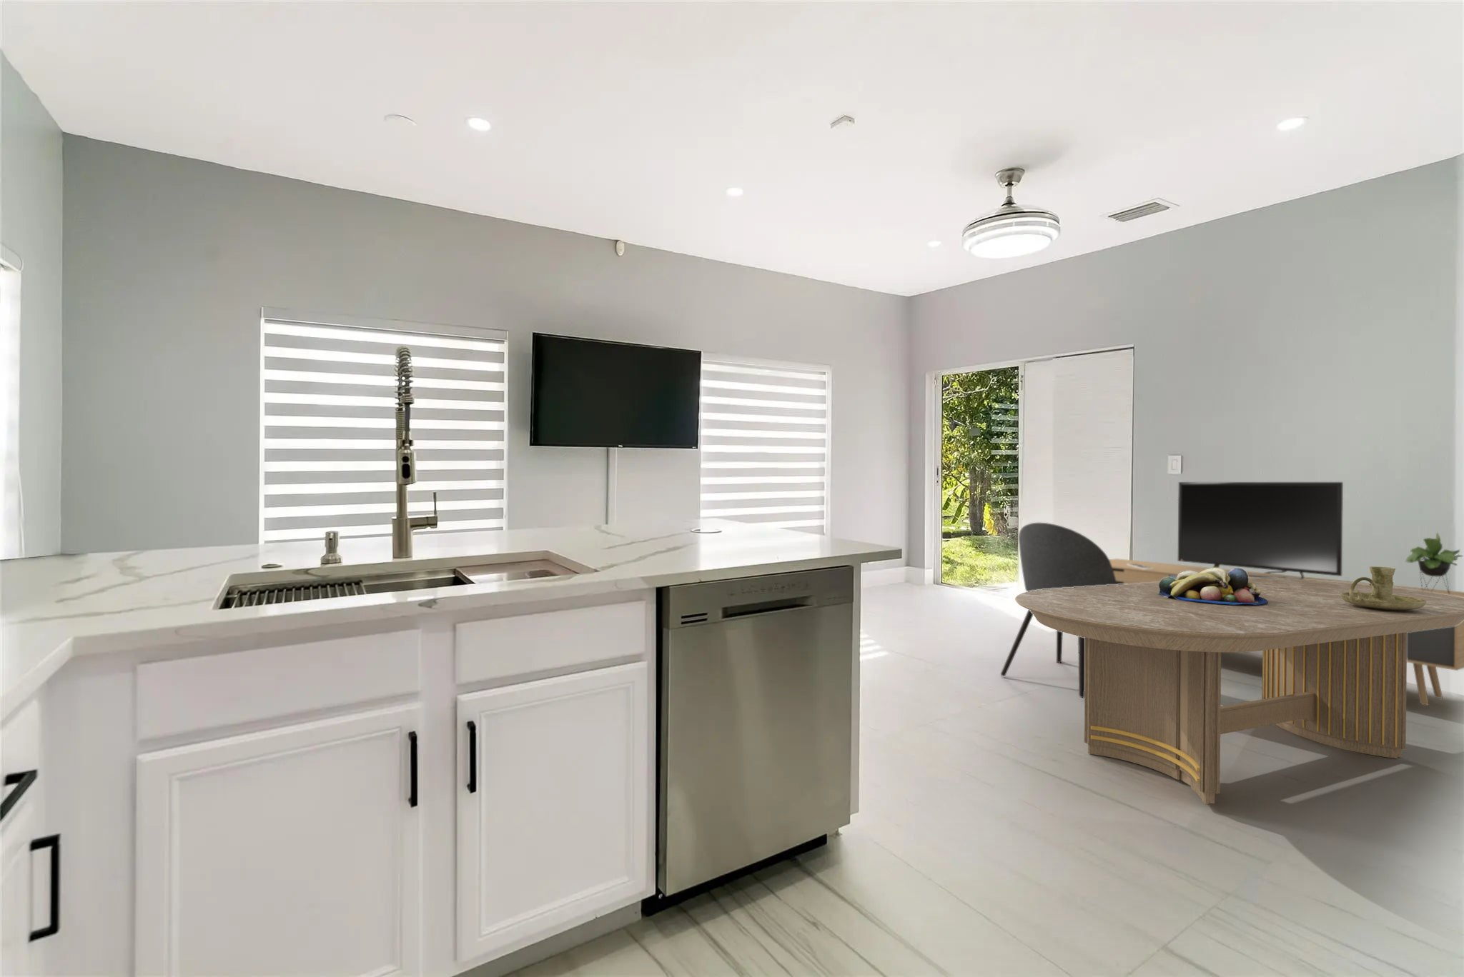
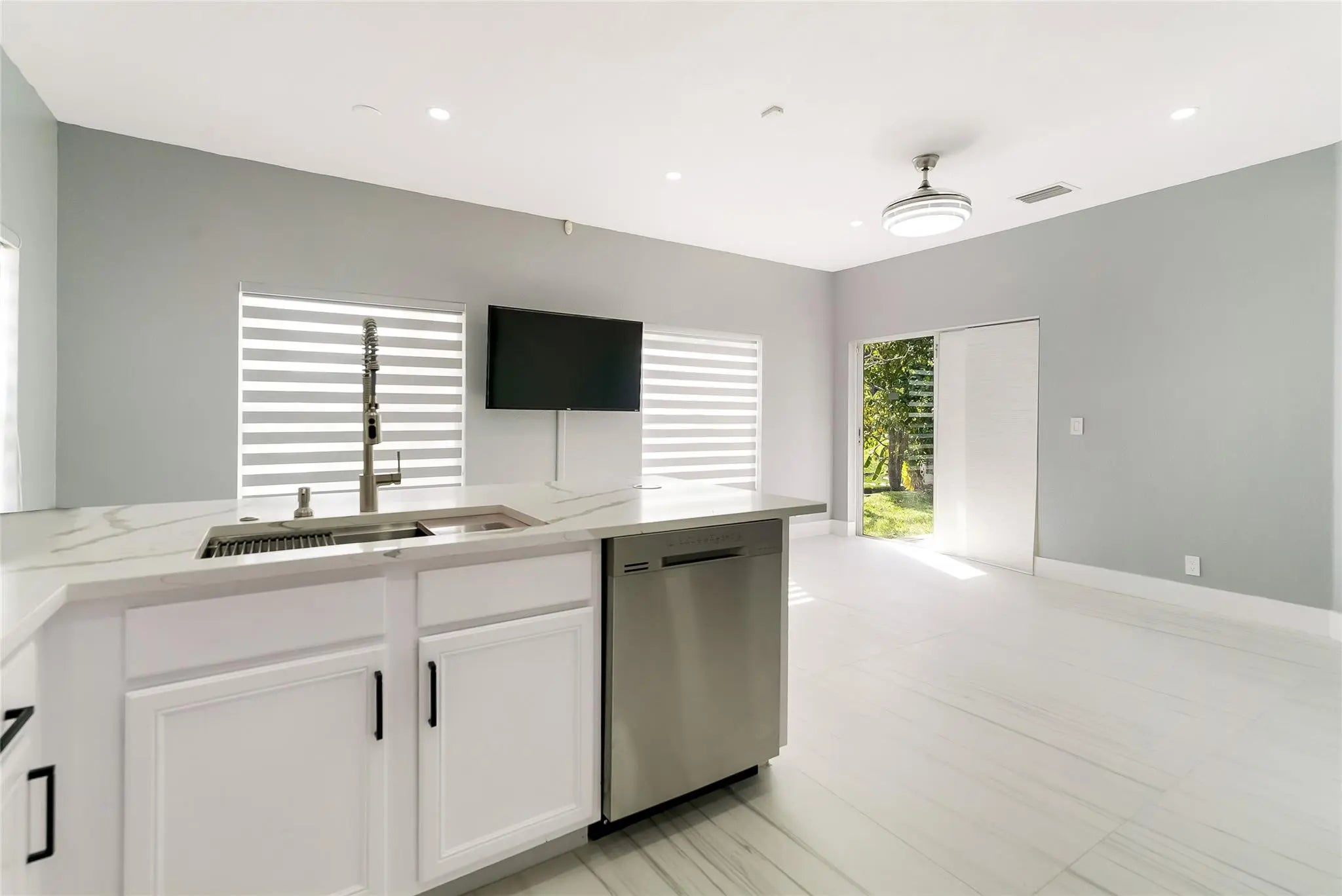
- fruit bowl [1159,567,1268,605]
- candle holder [1341,566,1426,610]
- dining chair [1000,522,1117,699]
- dining table [1015,578,1464,806]
- media console [1108,481,1464,707]
